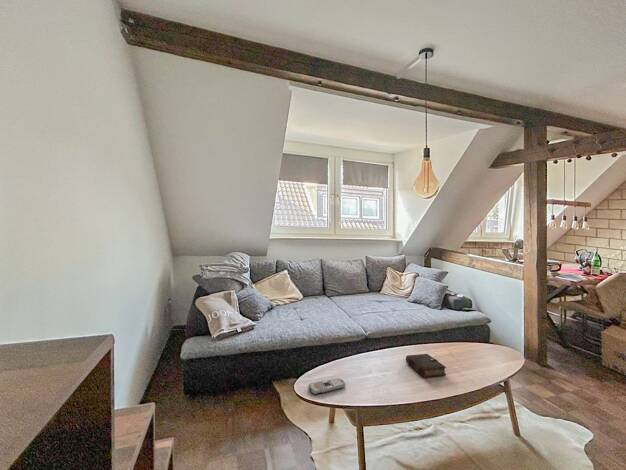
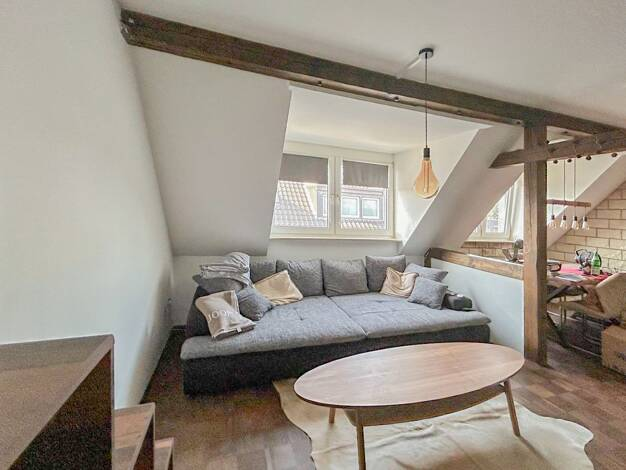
- remote control [308,378,346,396]
- book [405,353,447,384]
